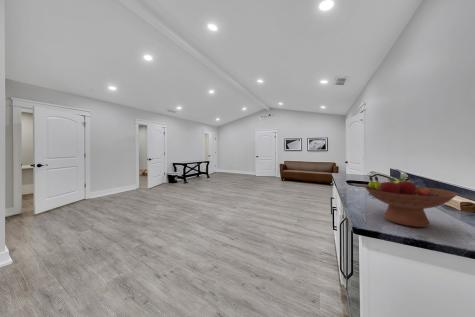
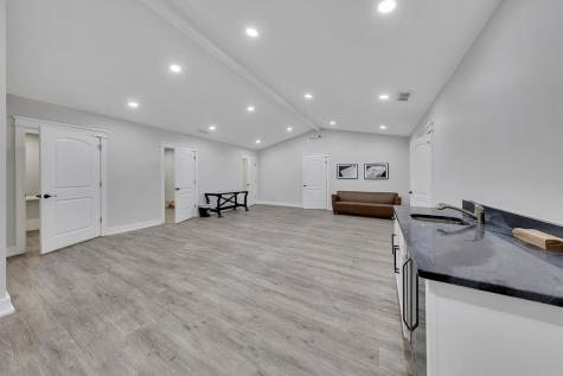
- fruit bowl [363,175,459,228]
